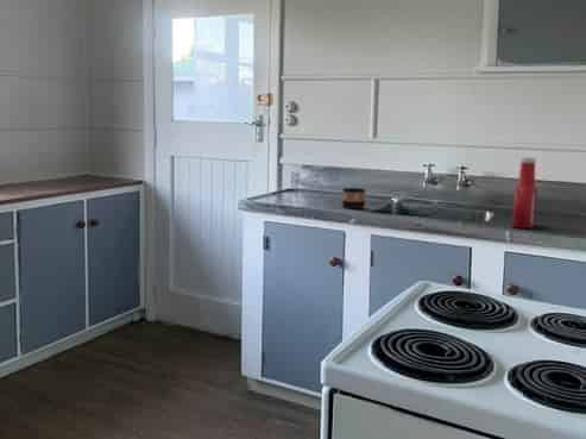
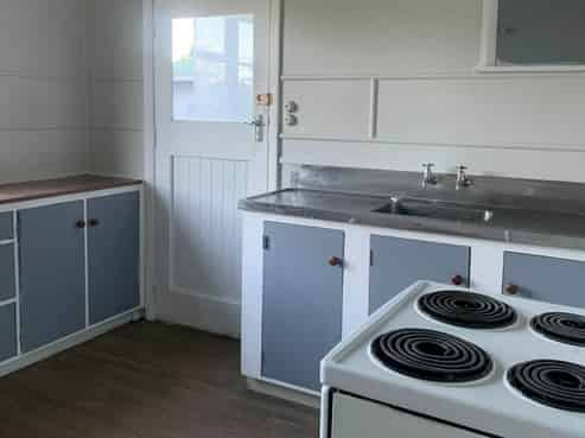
- cup [341,187,366,209]
- soap bottle [511,156,538,230]
